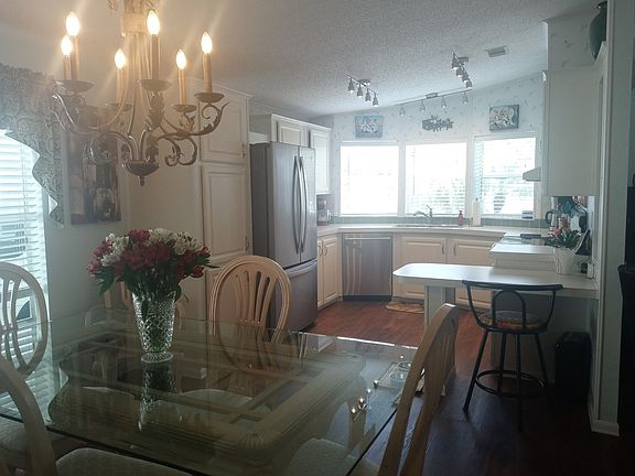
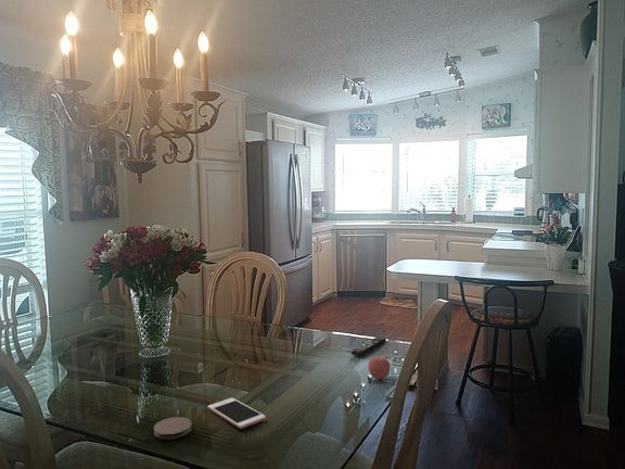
+ coaster [153,416,193,441]
+ remote control [350,337,387,357]
+ apple [368,354,392,380]
+ cell phone [207,397,267,430]
